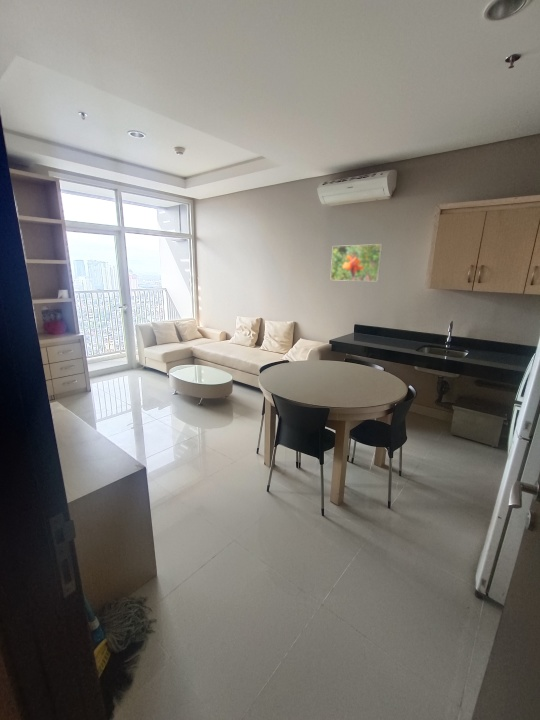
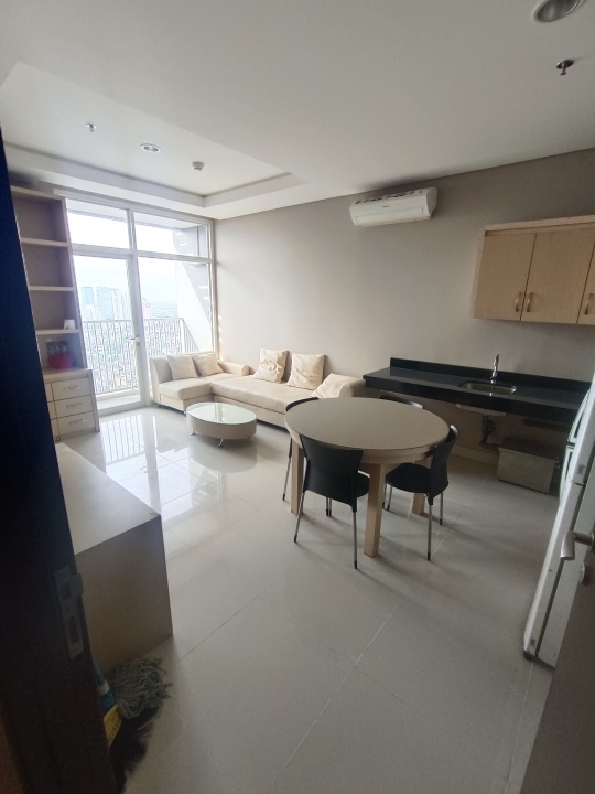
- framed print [329,243,383,282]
